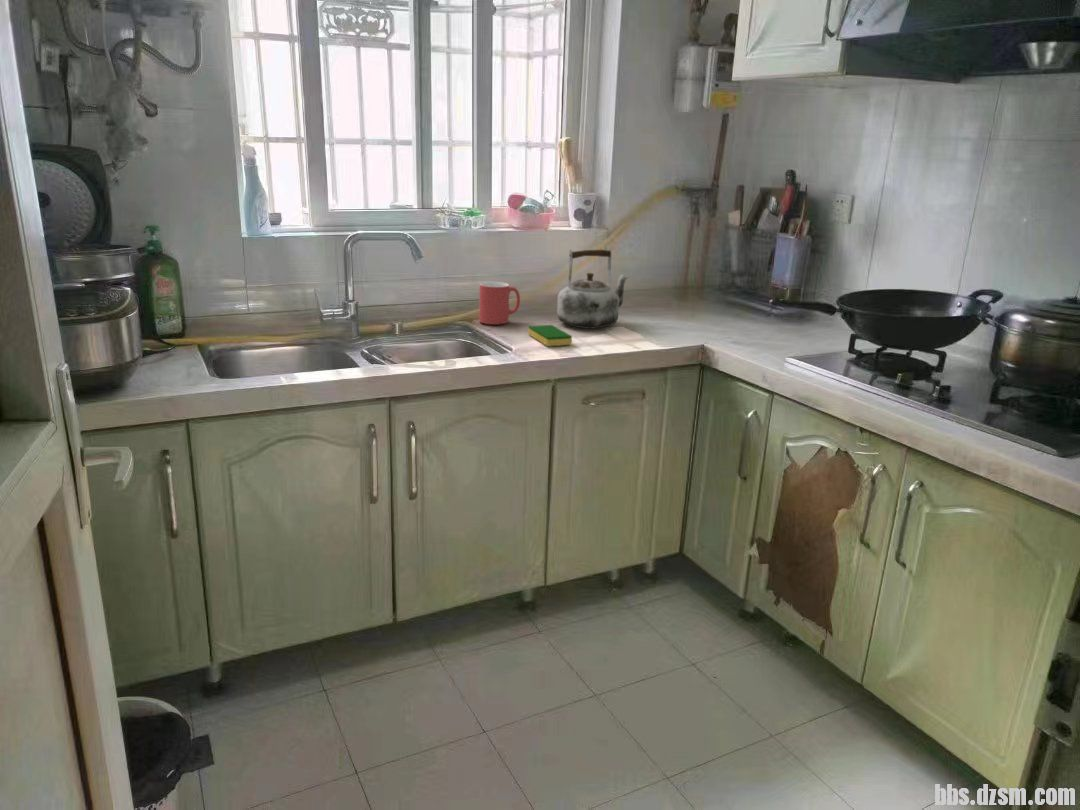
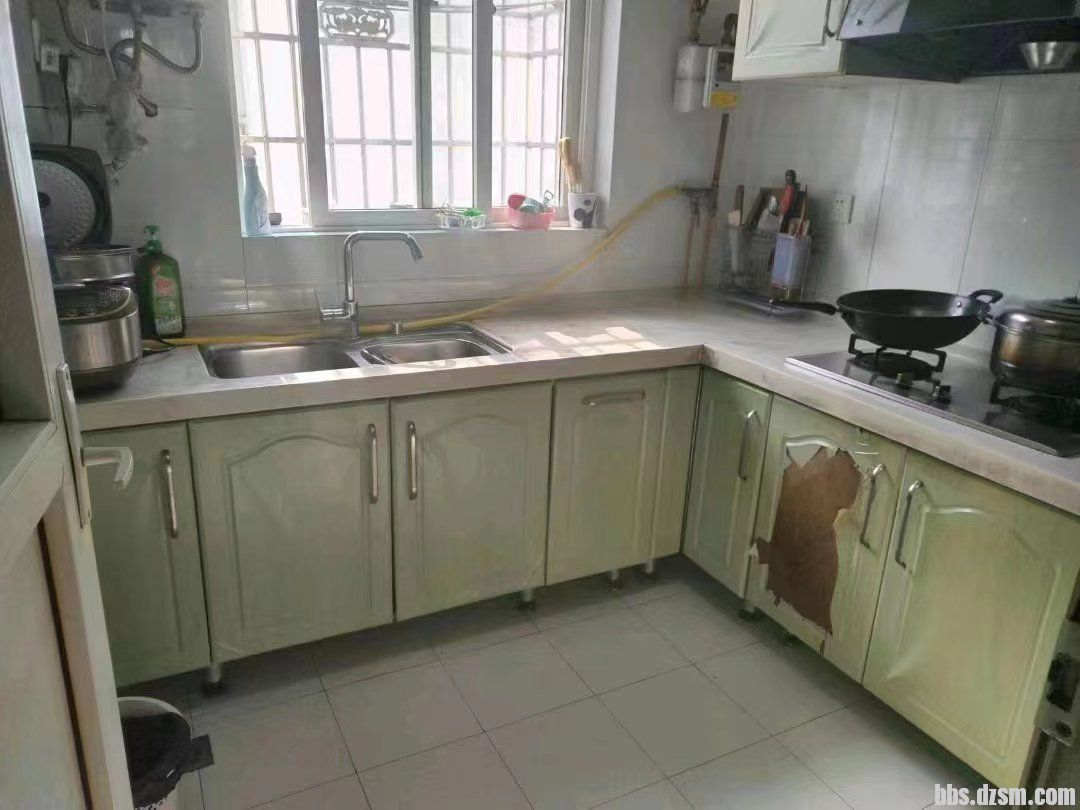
- mug [478,281,521,326]
- kettle [556,248,630,329]
- dish sponge [527,324,573,347]
